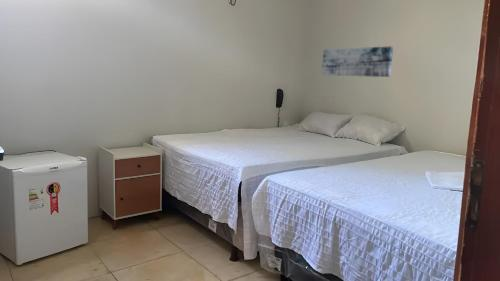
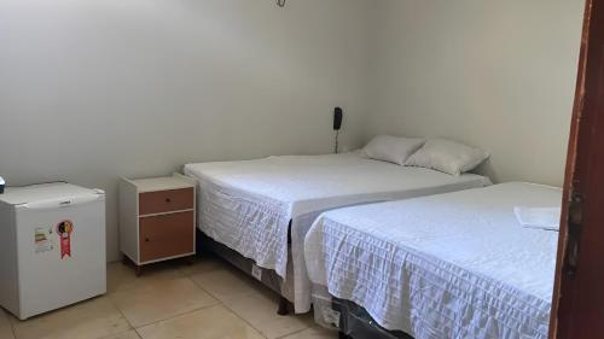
- wall art [321,45,394,78]
